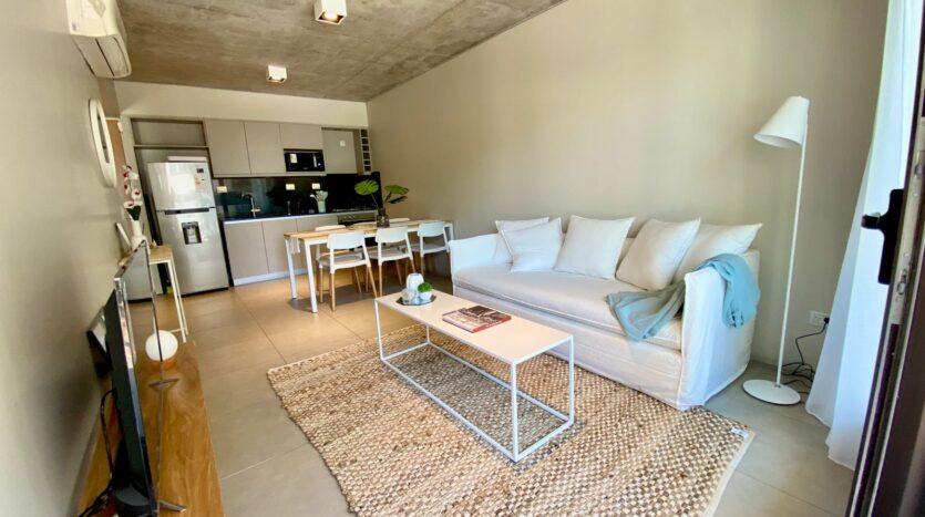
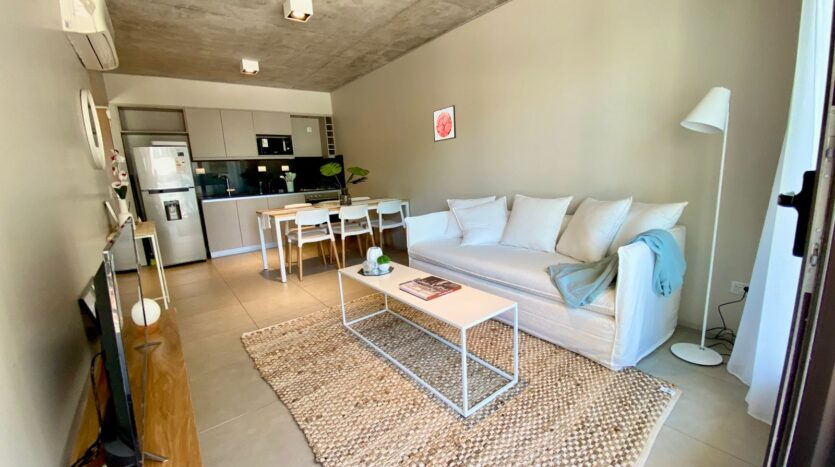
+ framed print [432,104,457,143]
